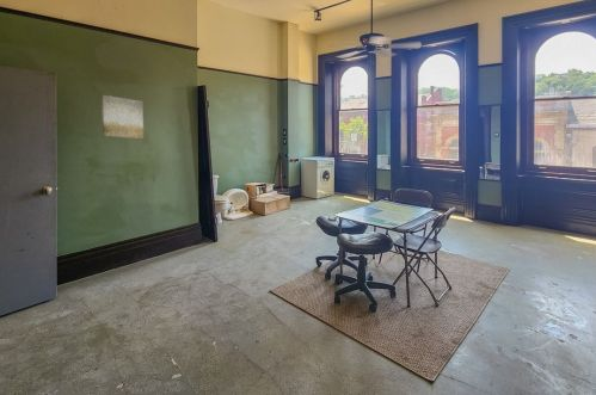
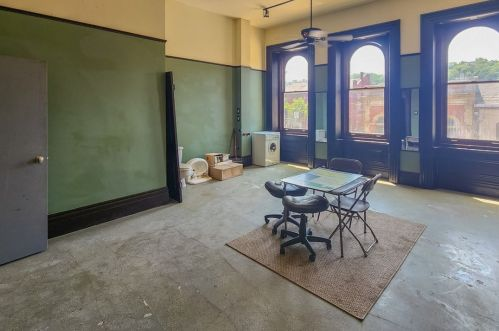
- wall art [100,94,145,141]
